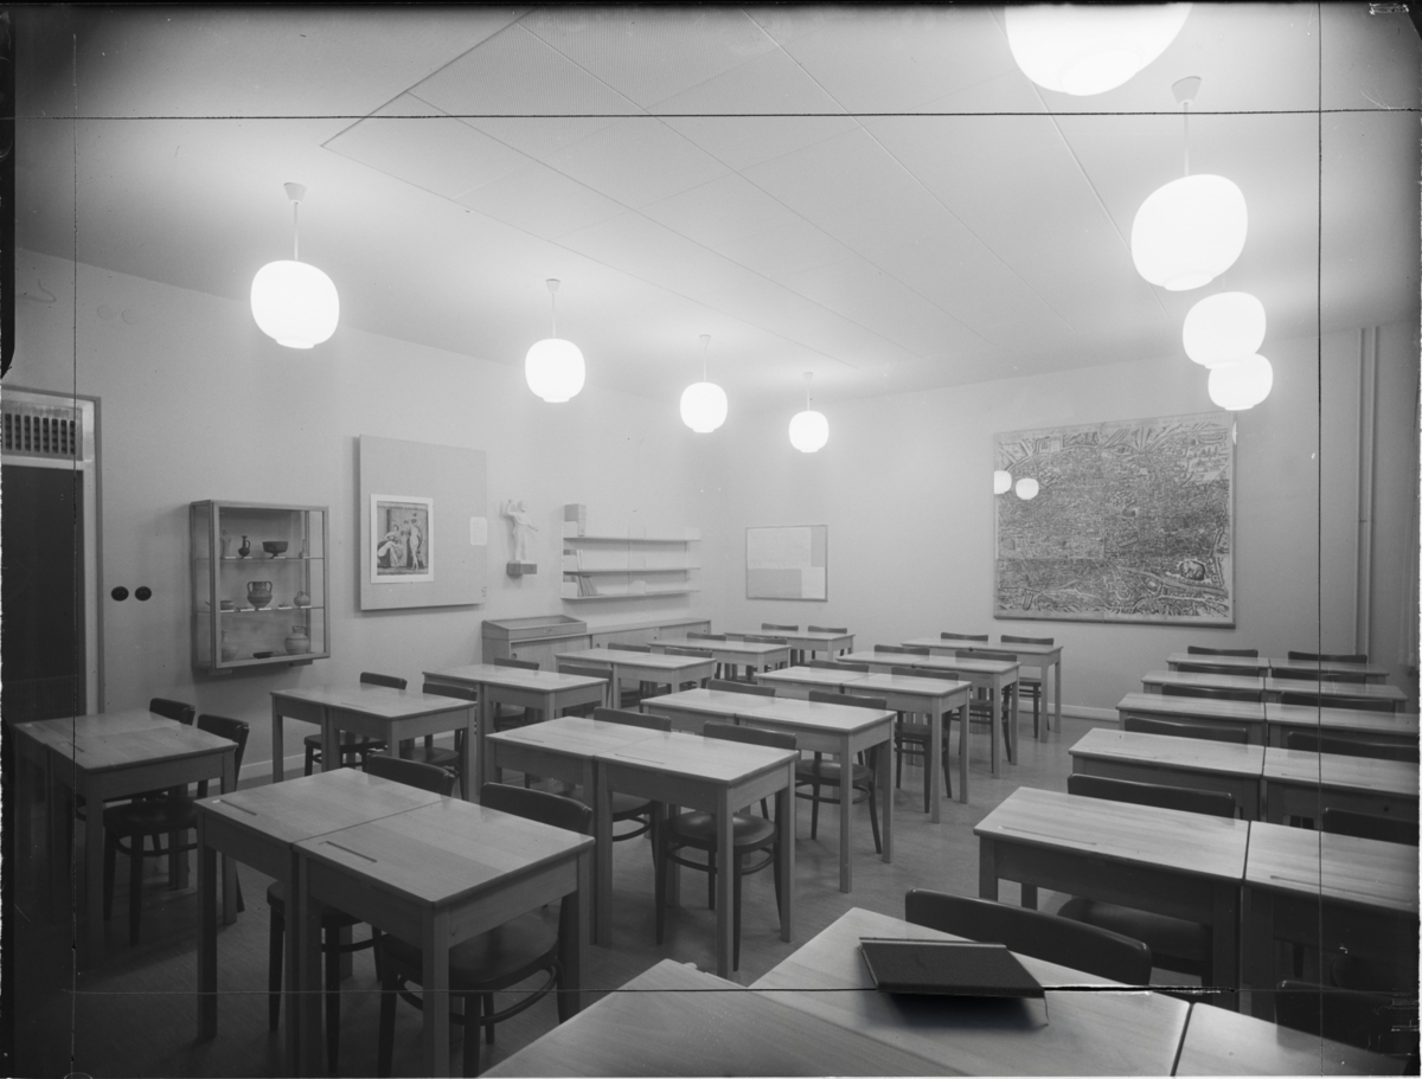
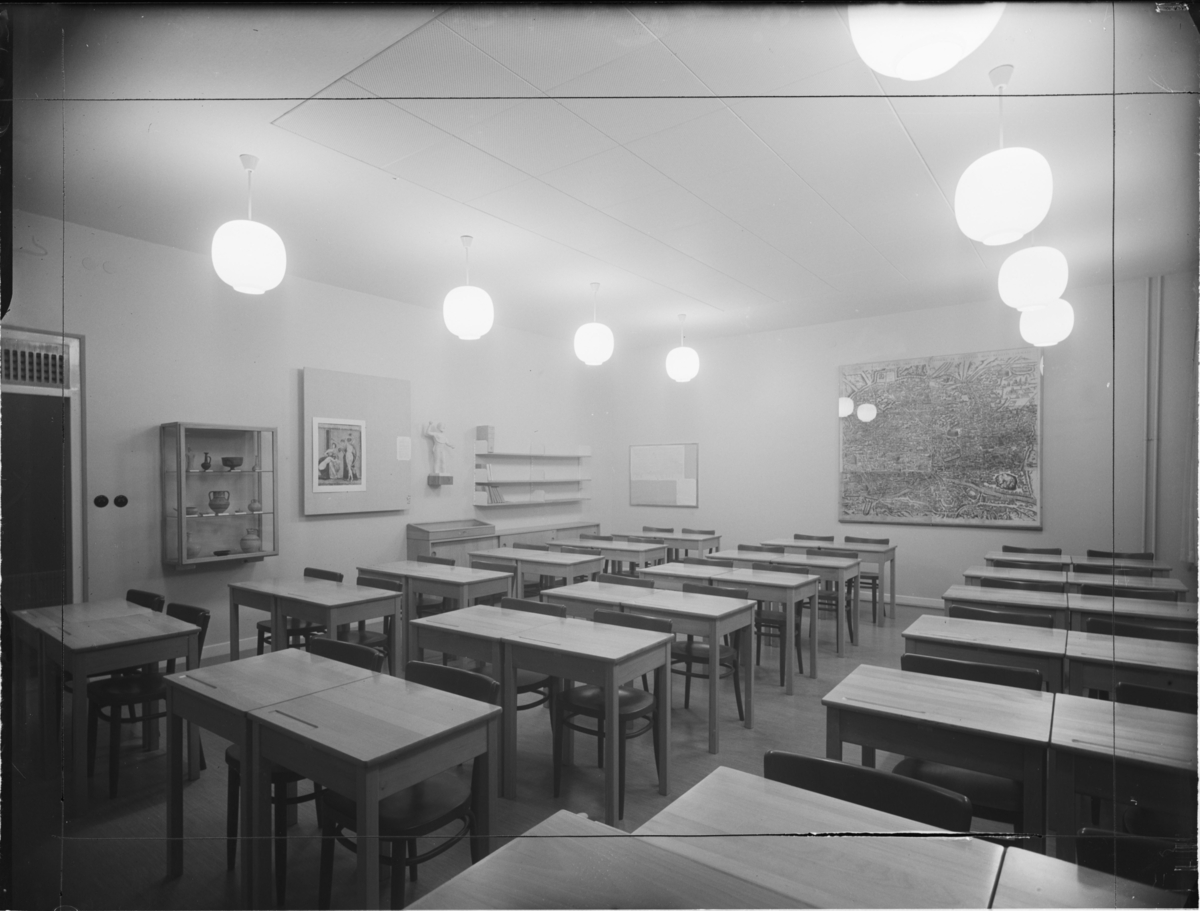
- notepad [858,936,1050,1021]
